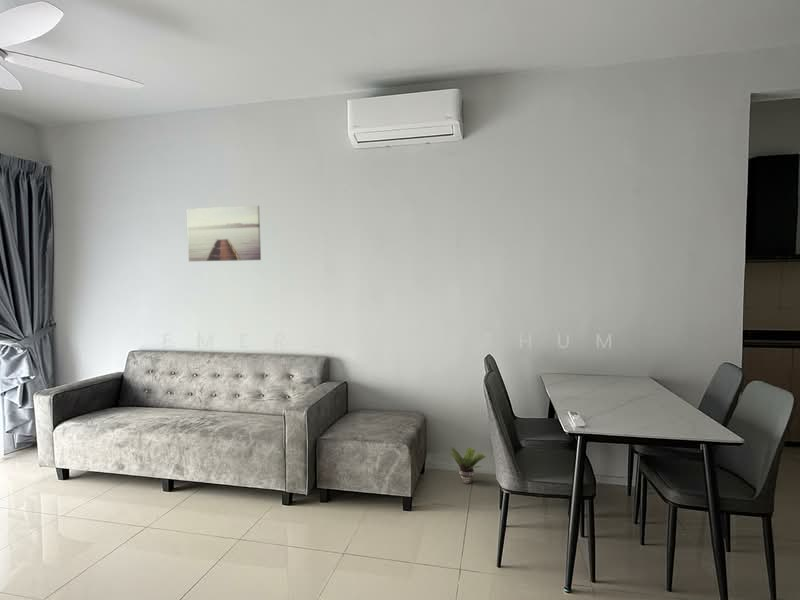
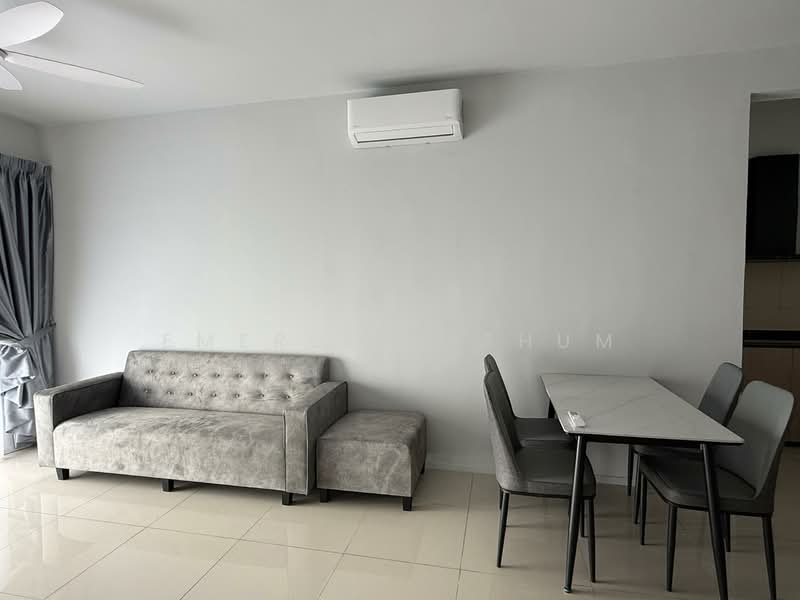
- wall art [186,204,262,262]
- potted plant [449,446,487,485]
